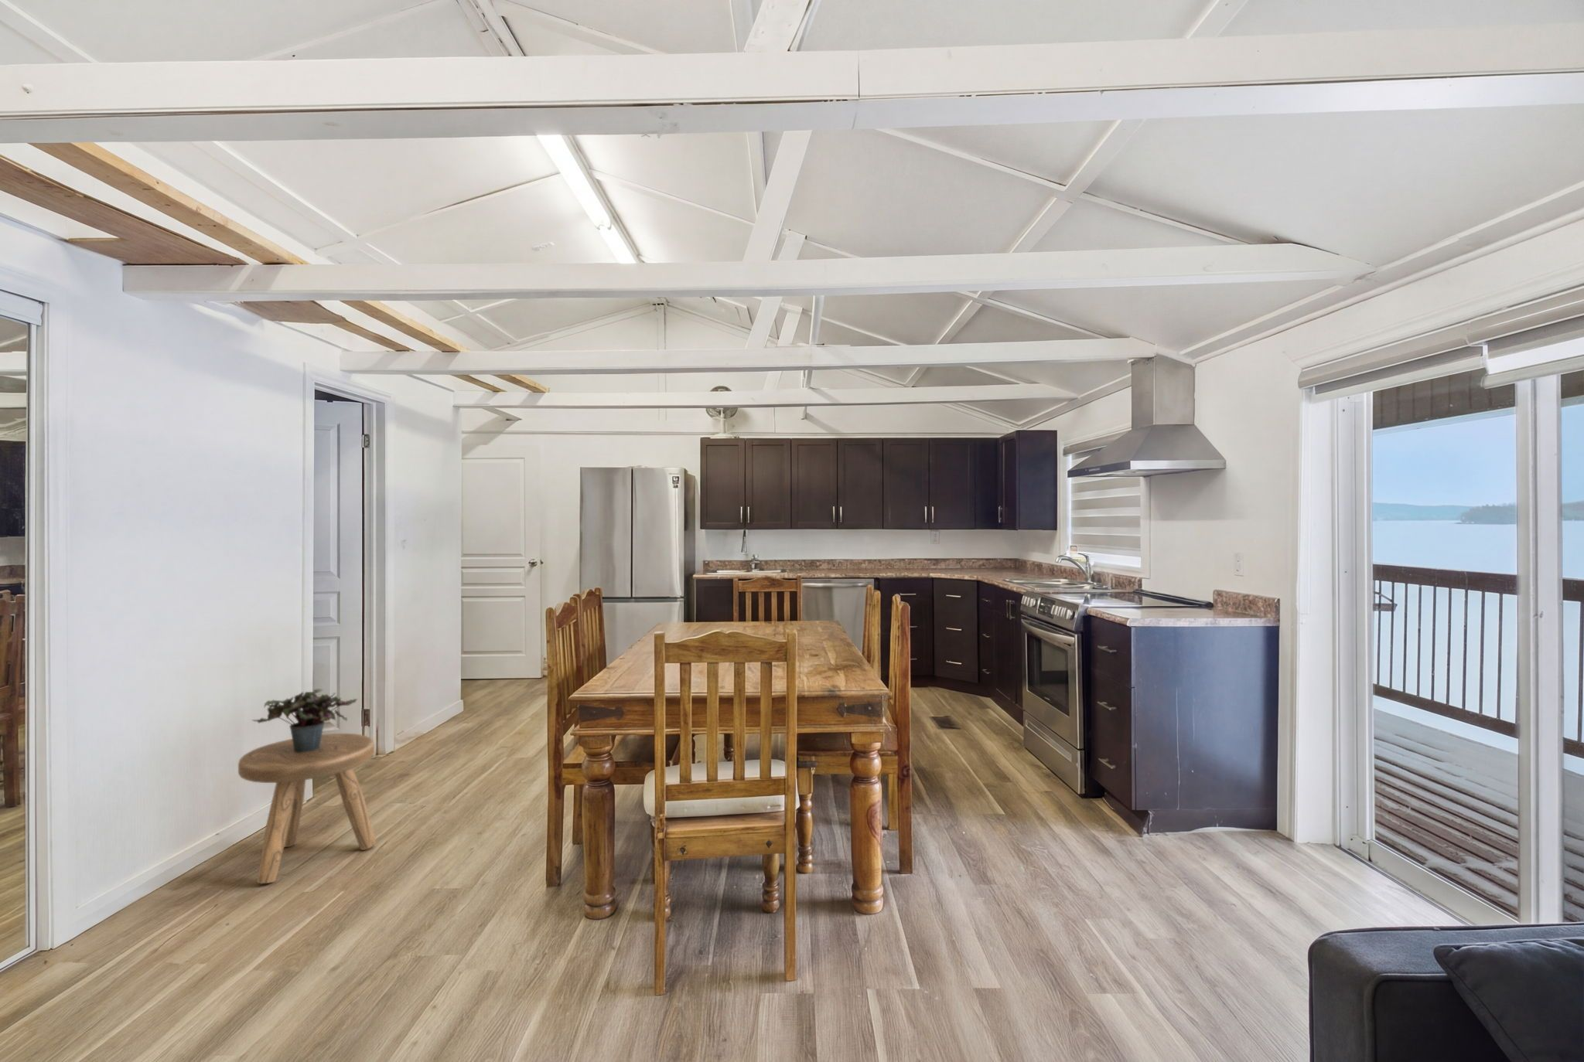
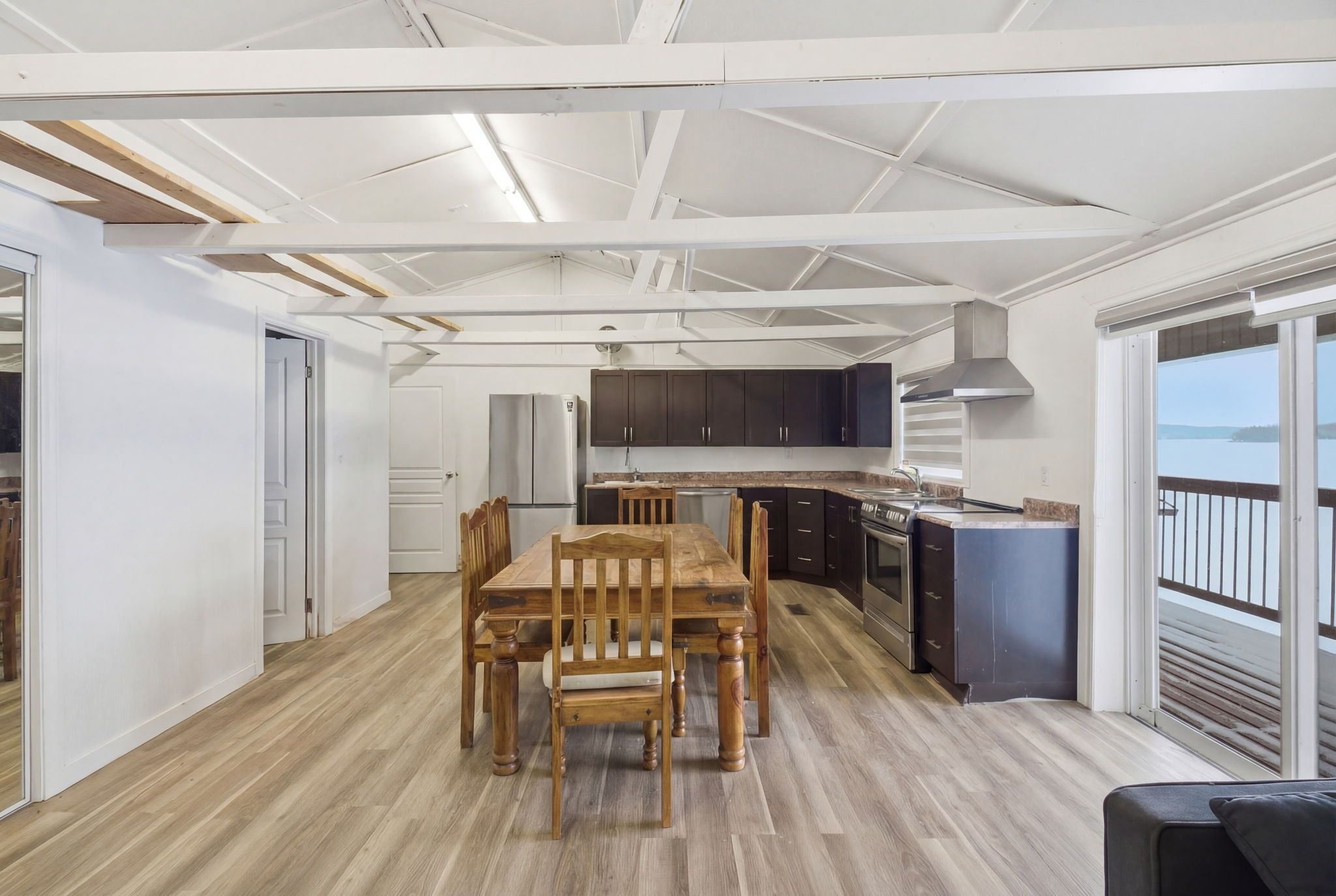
- stool [237,732,377,884]
- potted plant [250,687,358,753]
